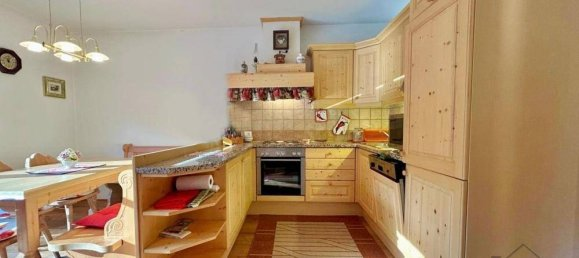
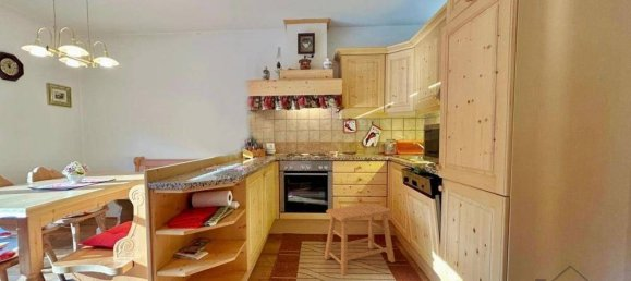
+ stool [323,201,396,277]
